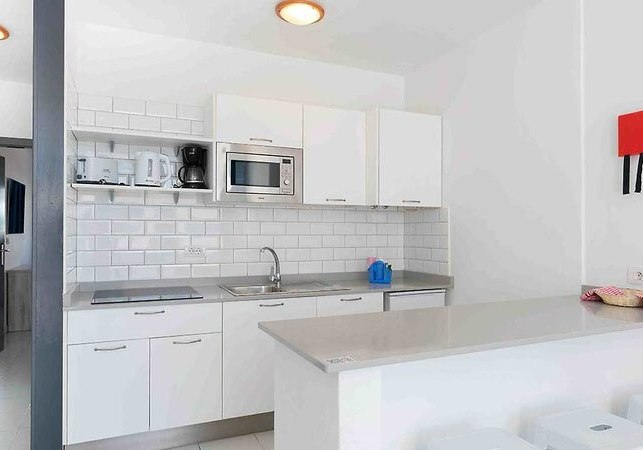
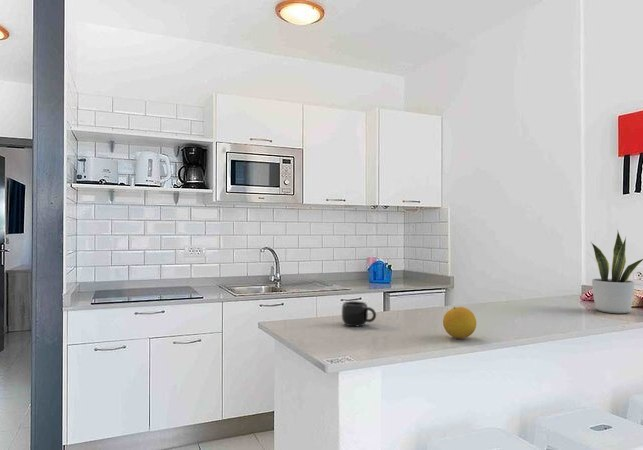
+ mug [341,300,377,327]
+ potted plant [583,228,643,314]
+ fruit [442,306,477,339]
